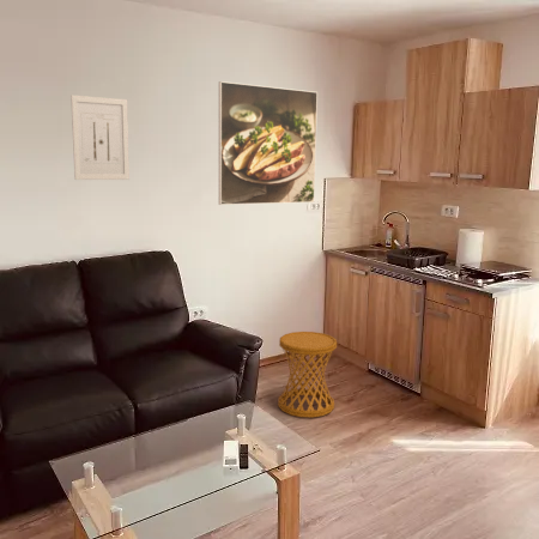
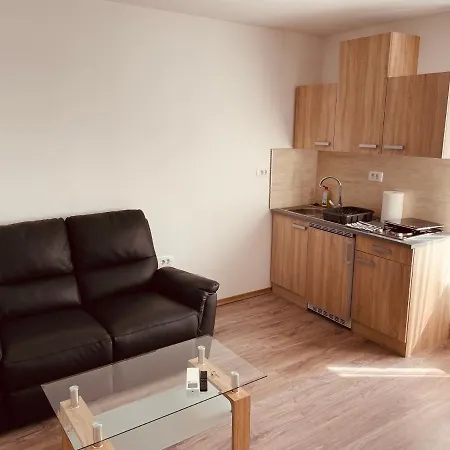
- wall art [69,93,131,181]
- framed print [218,80,319,206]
- side table [277,331,338,419]
